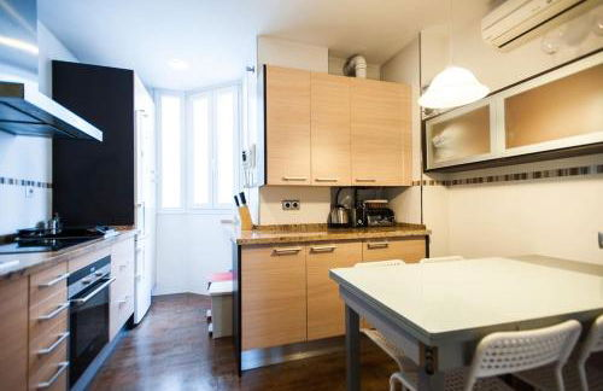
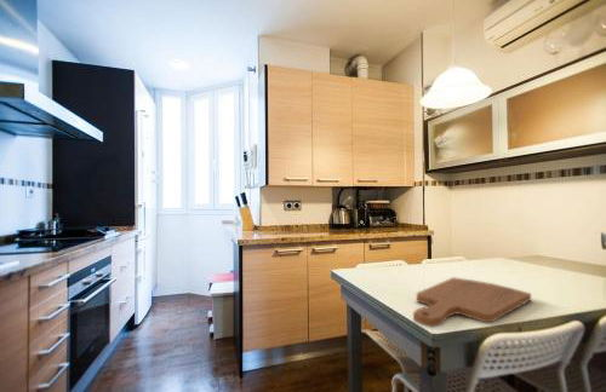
+ cutting board [412,276,532,329]
